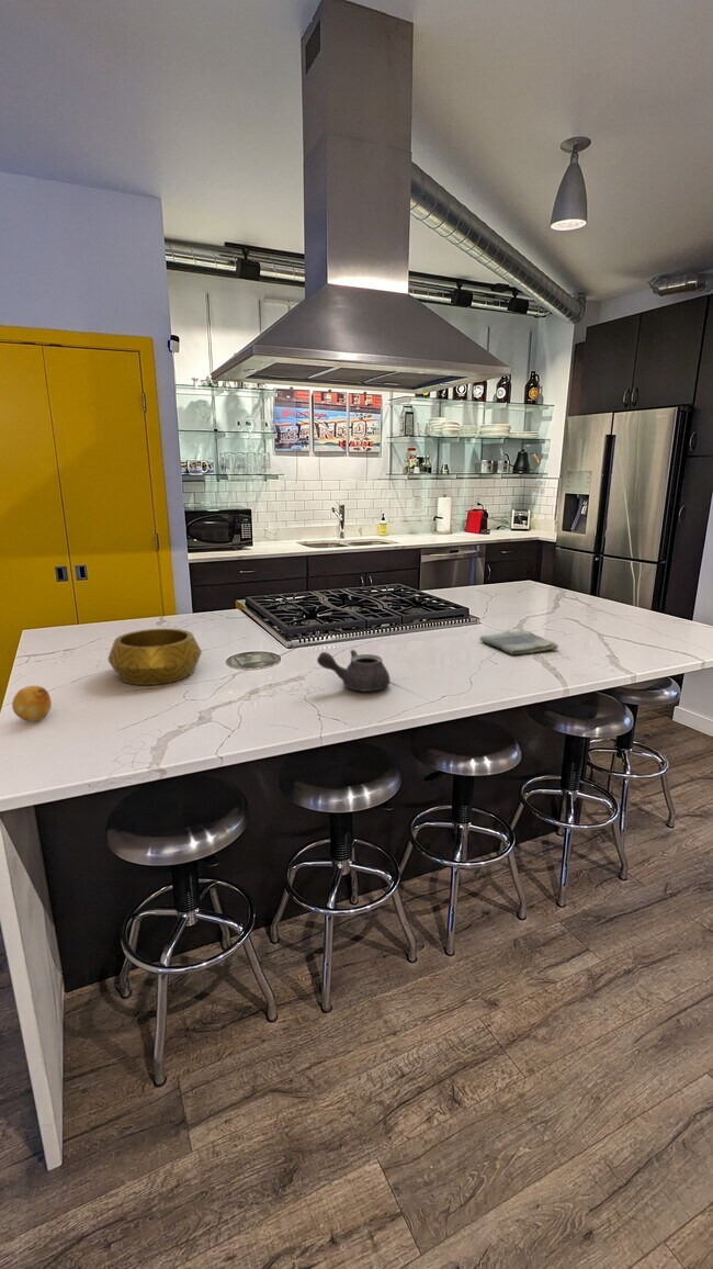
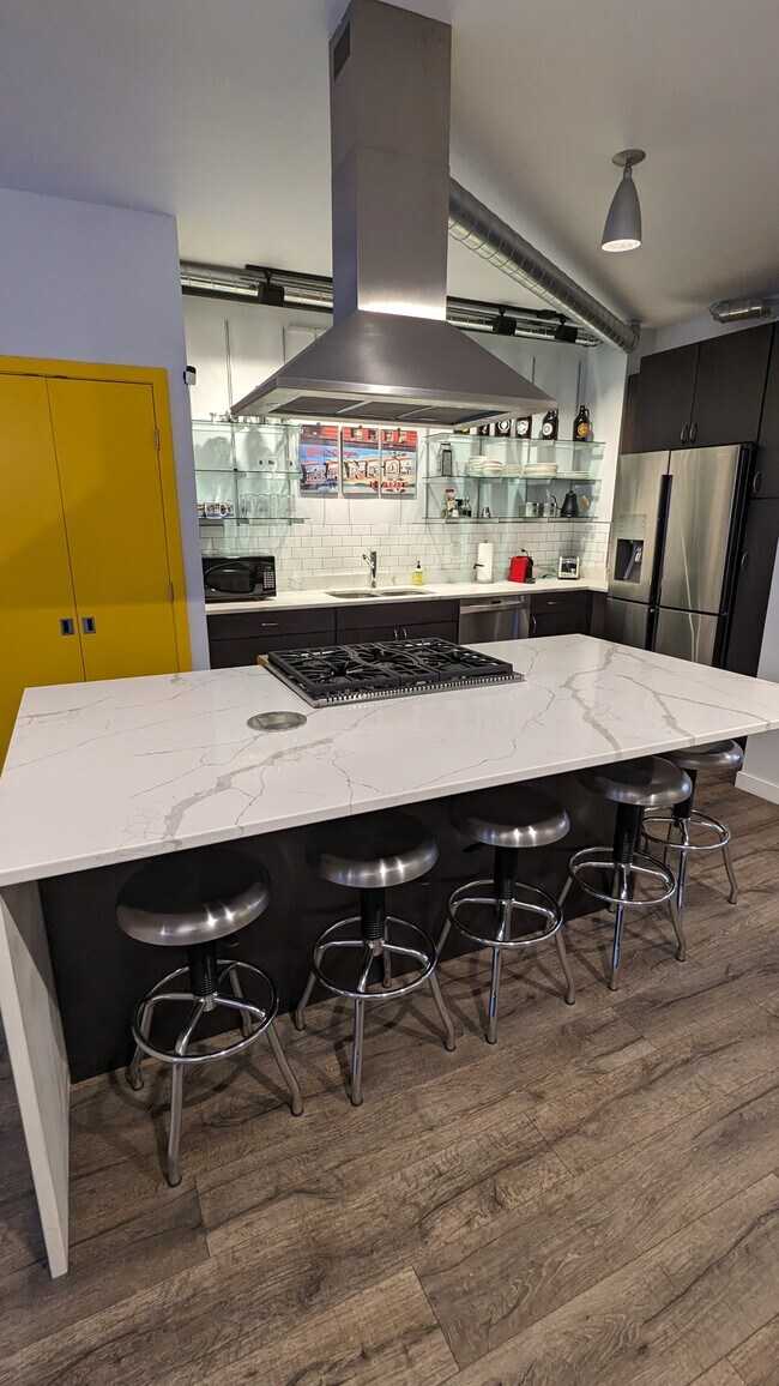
- decorative bowl [107,628,203,686]
- dish towel [478,627,559,655]
- fruit [11,685,53,722]
- teapot [316,649,391,693]
